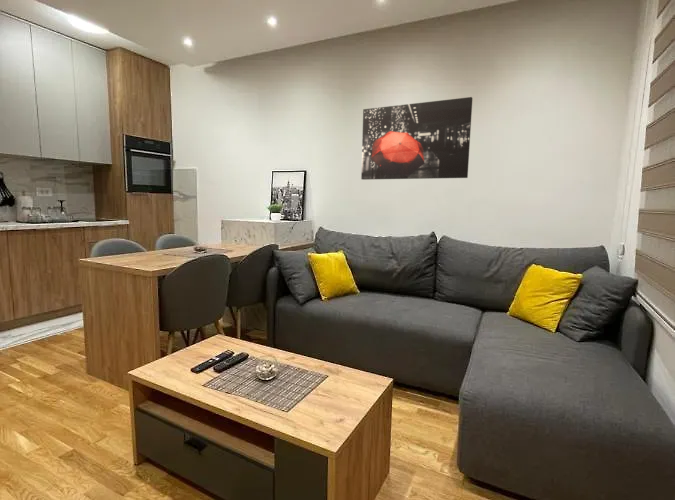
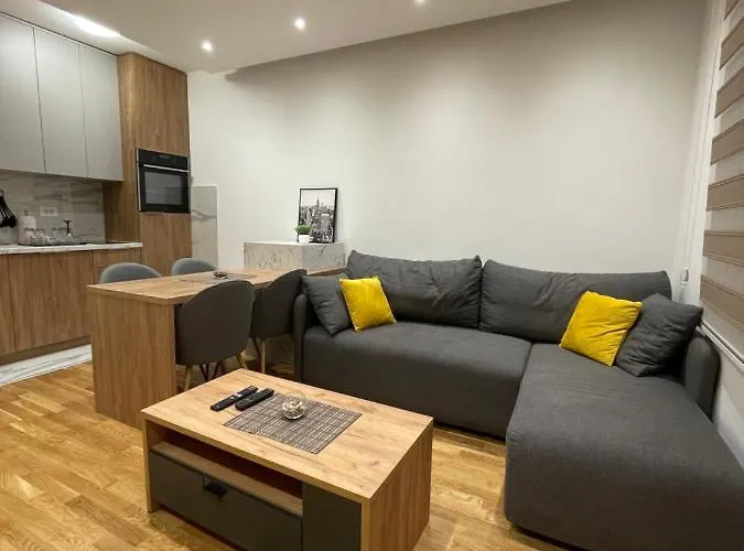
- wall art [360,96,473,181]
